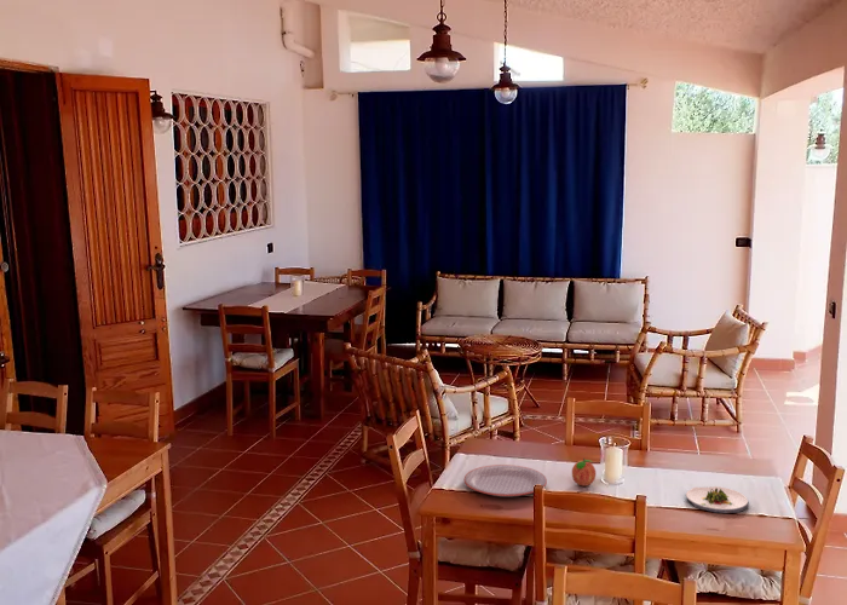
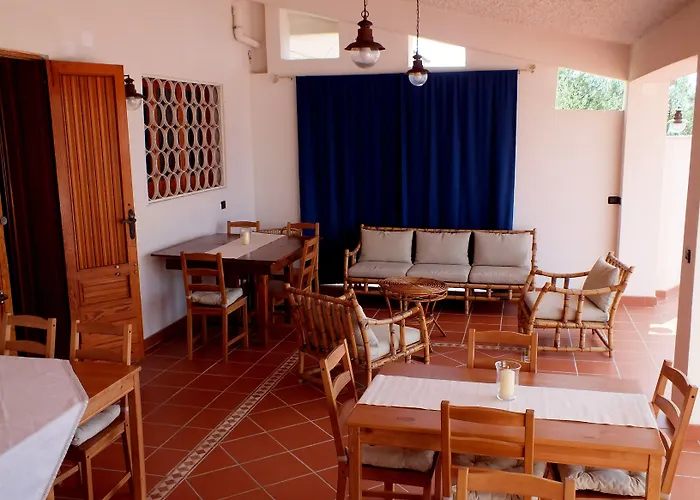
- fruit [571,456,597,486]
- salad plate [685,485,750,514]
- plate [462,463,548,497]
